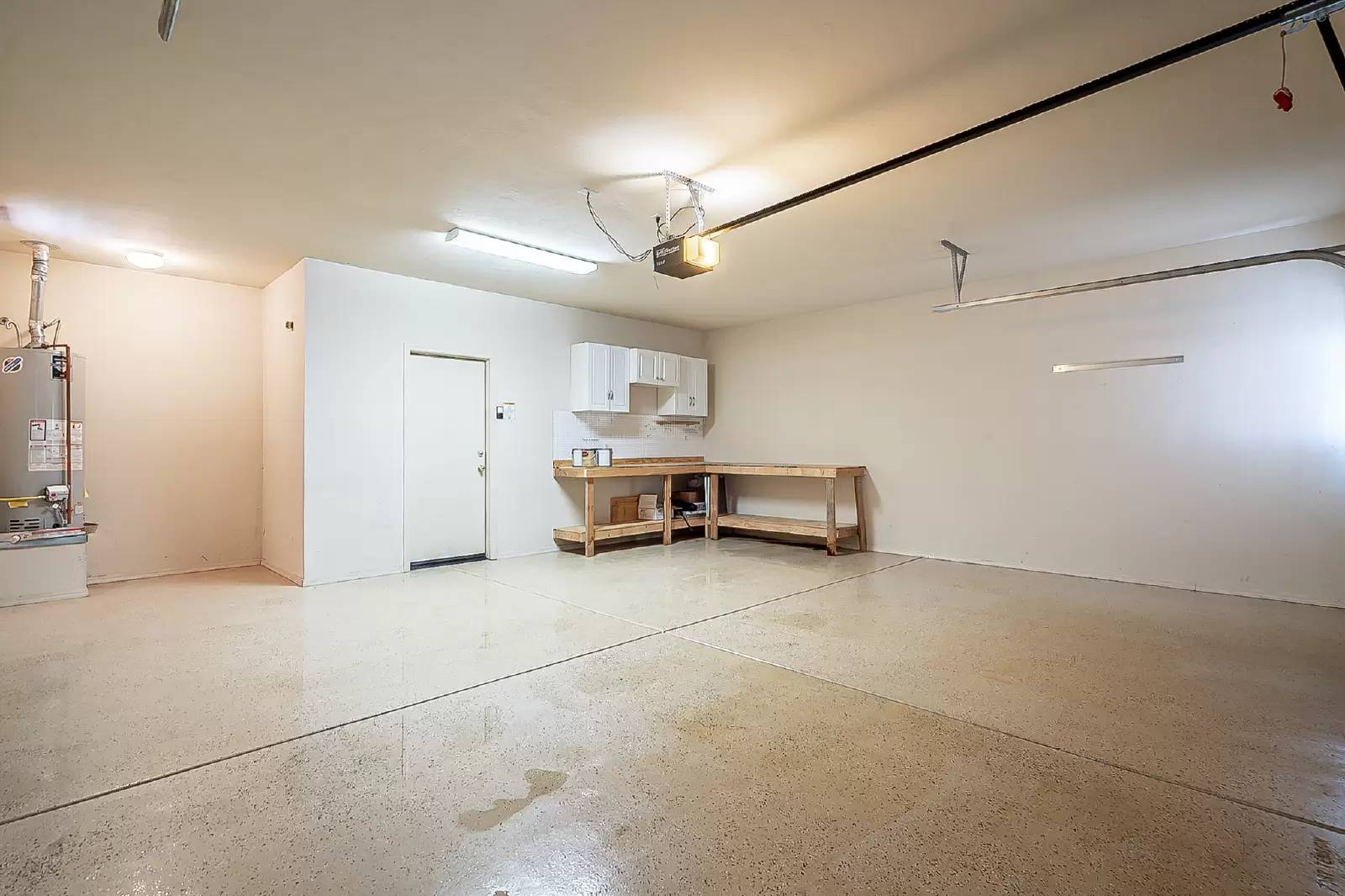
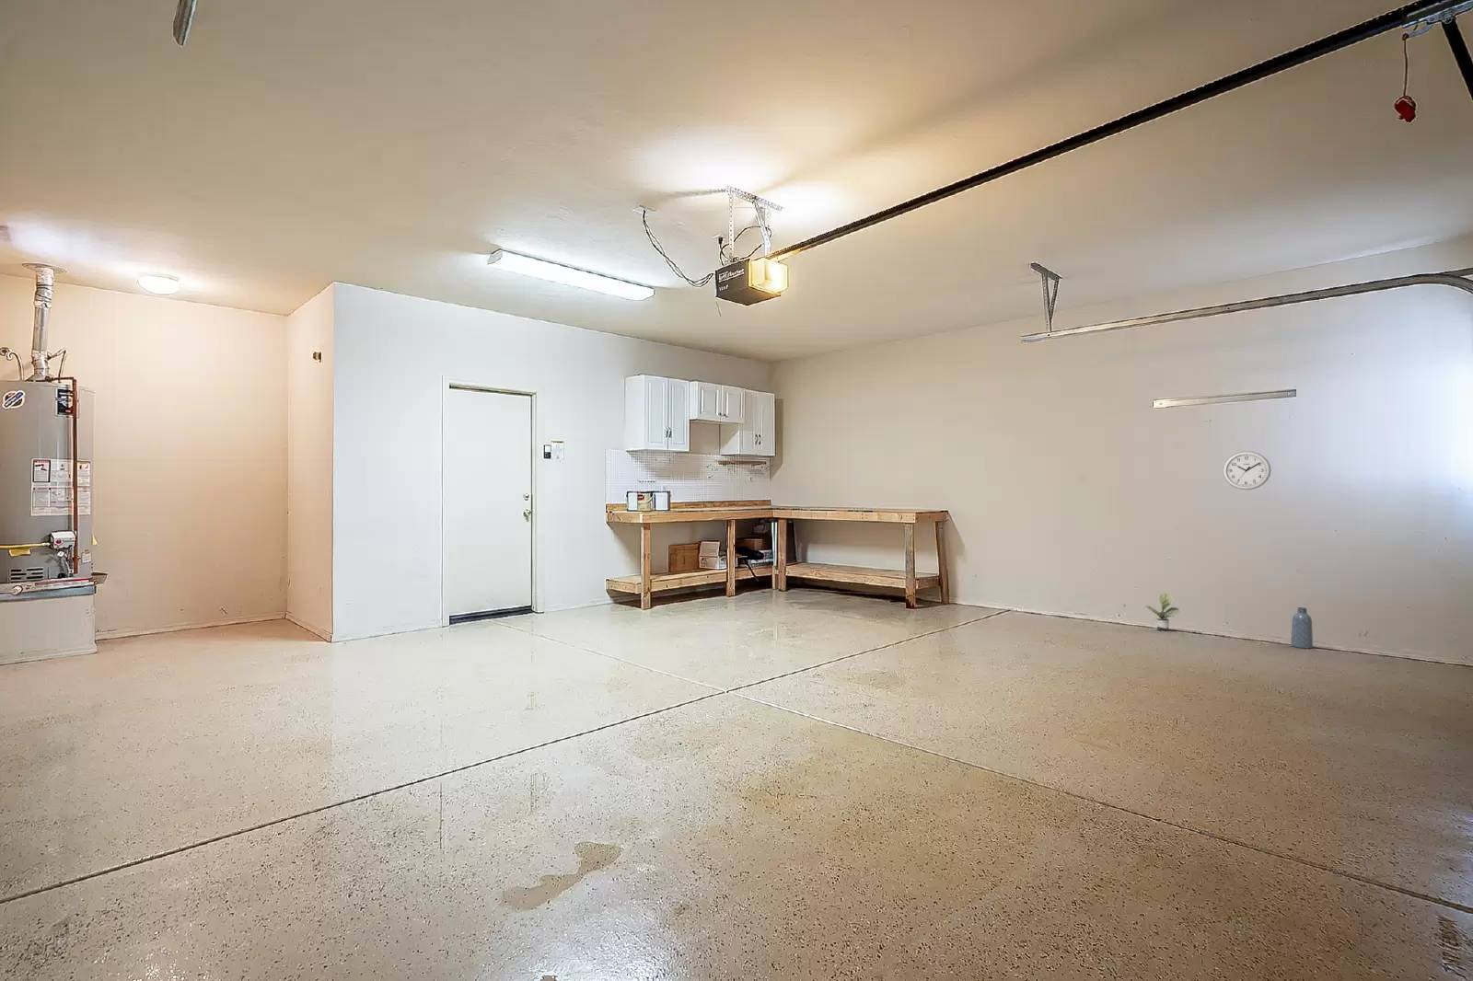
+ vase [1290,607,1314,649]
+ wall clock [1222,450,1271,490]
+ potted plant [1144,592,1181,631]
